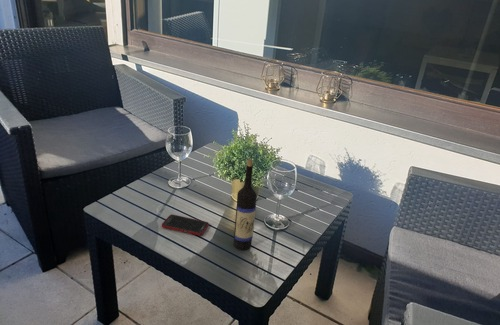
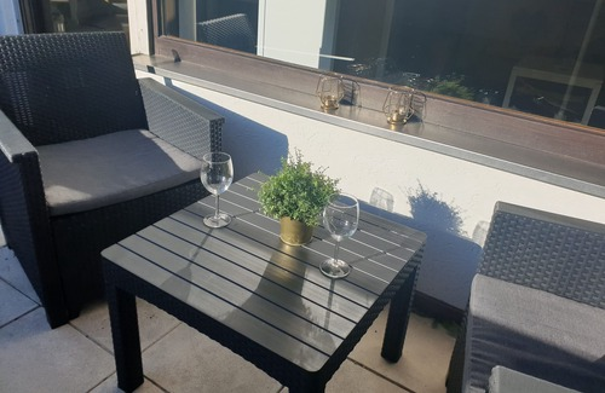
- cell phone [161,213,210,236]
- wine bottle [233,158,257,251]
